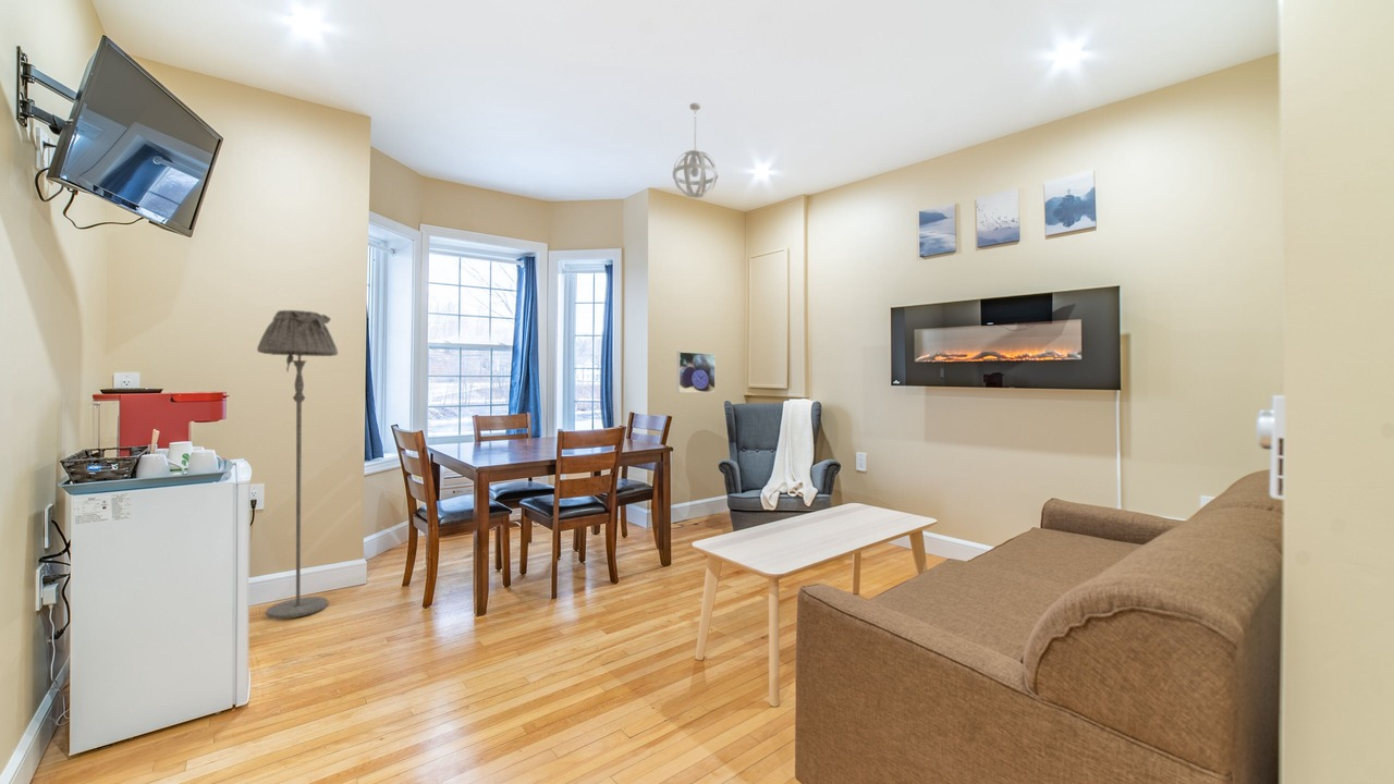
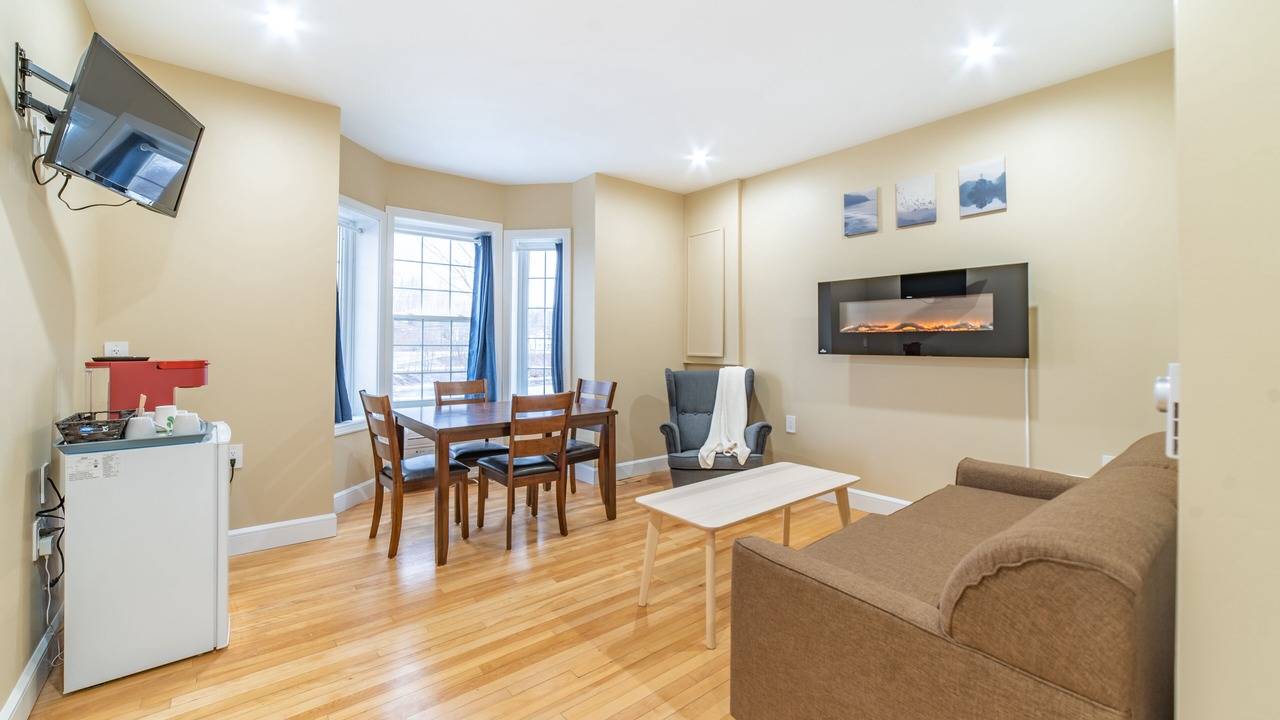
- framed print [676,351,717,393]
- floor lamp [256,309,339,620]
- pendant light [672,102,719,199]
